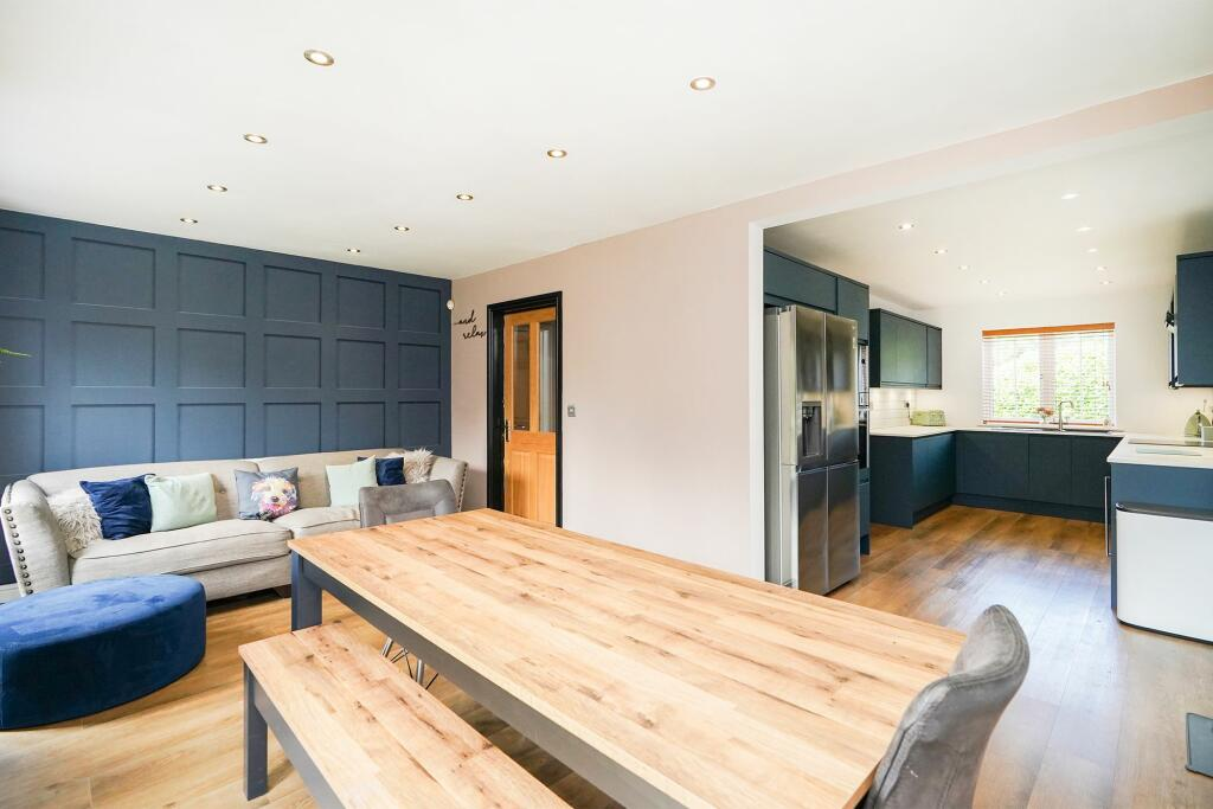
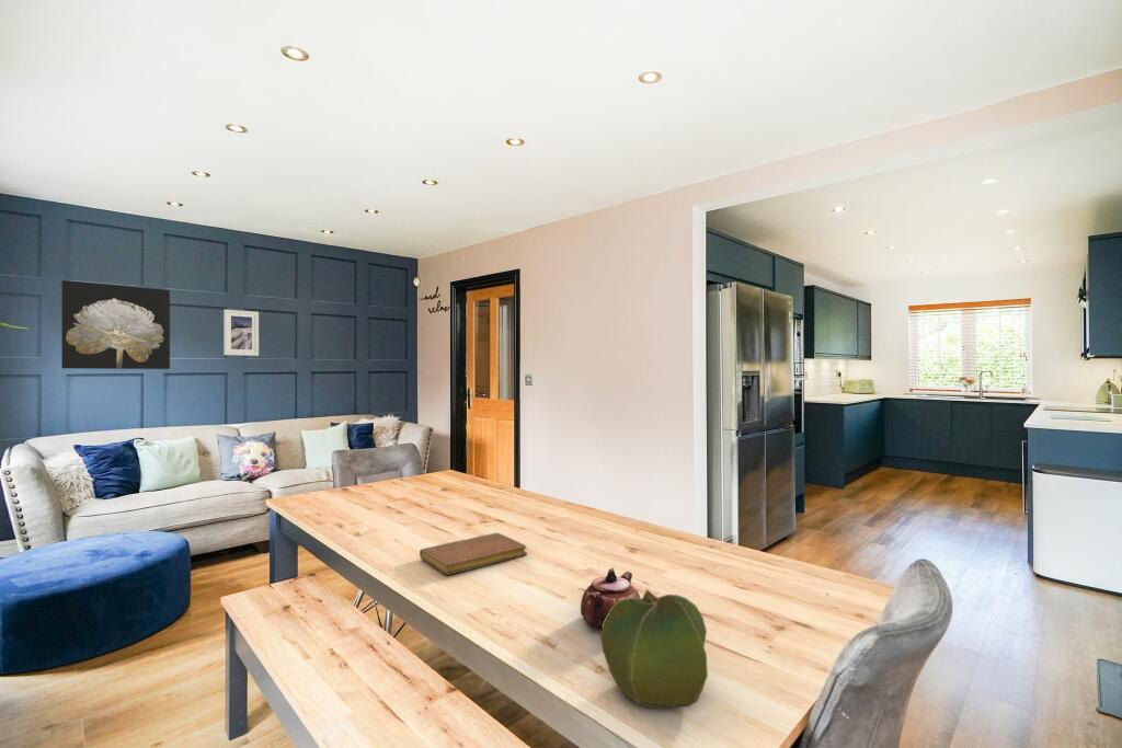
+ wall art [60,279,171,370]
+ teapot [580,567,641,630]
+ notebook [419,531,528,576]
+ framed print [222,309,260,357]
+ cabbage [599,588,709,710]
